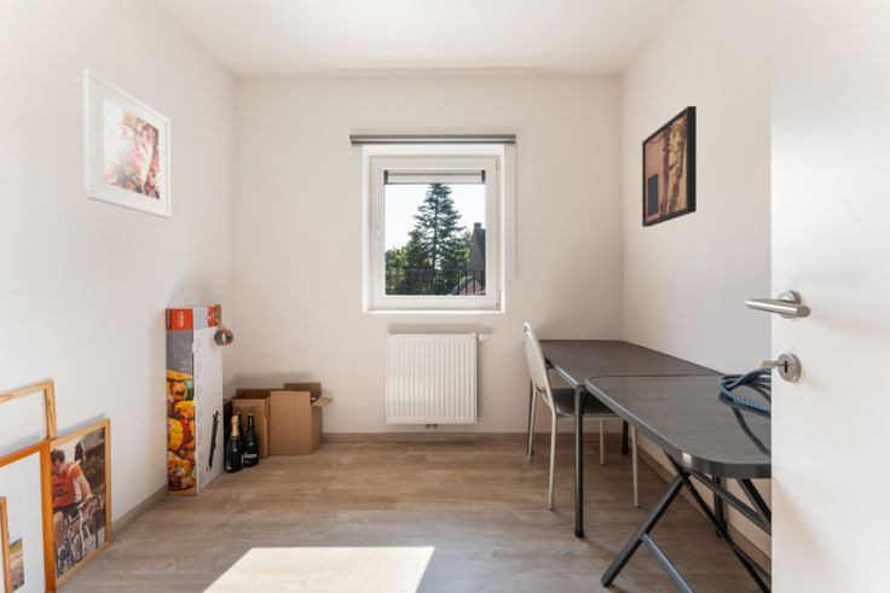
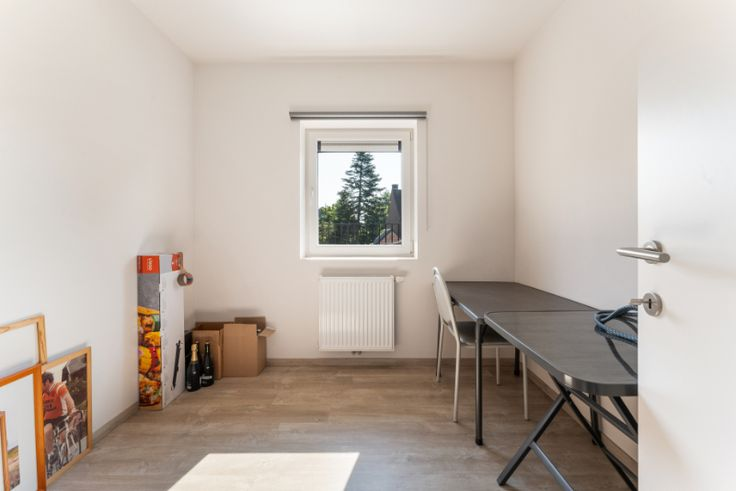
- wall art [641,105,698,228]
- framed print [81,69,172,220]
